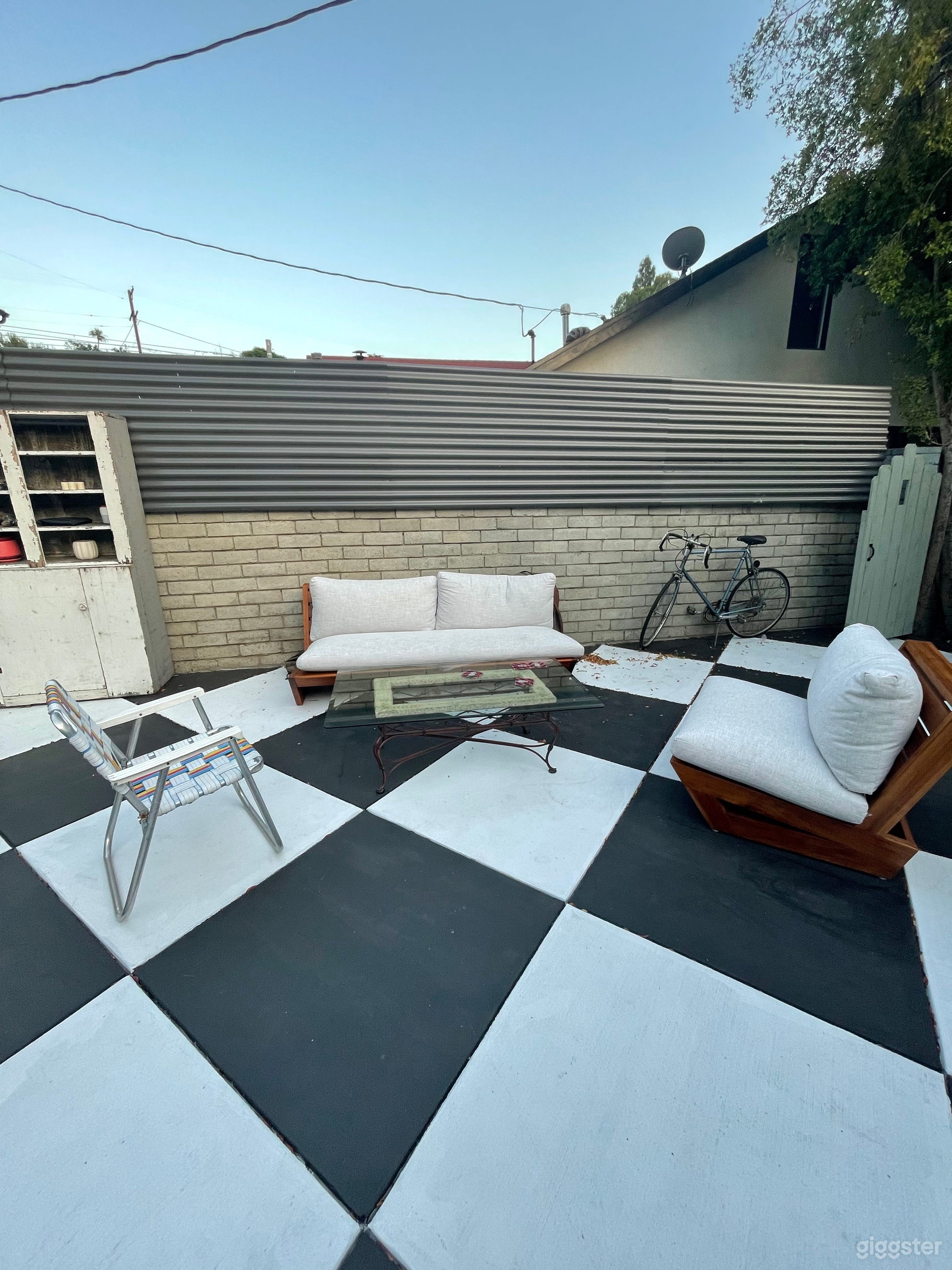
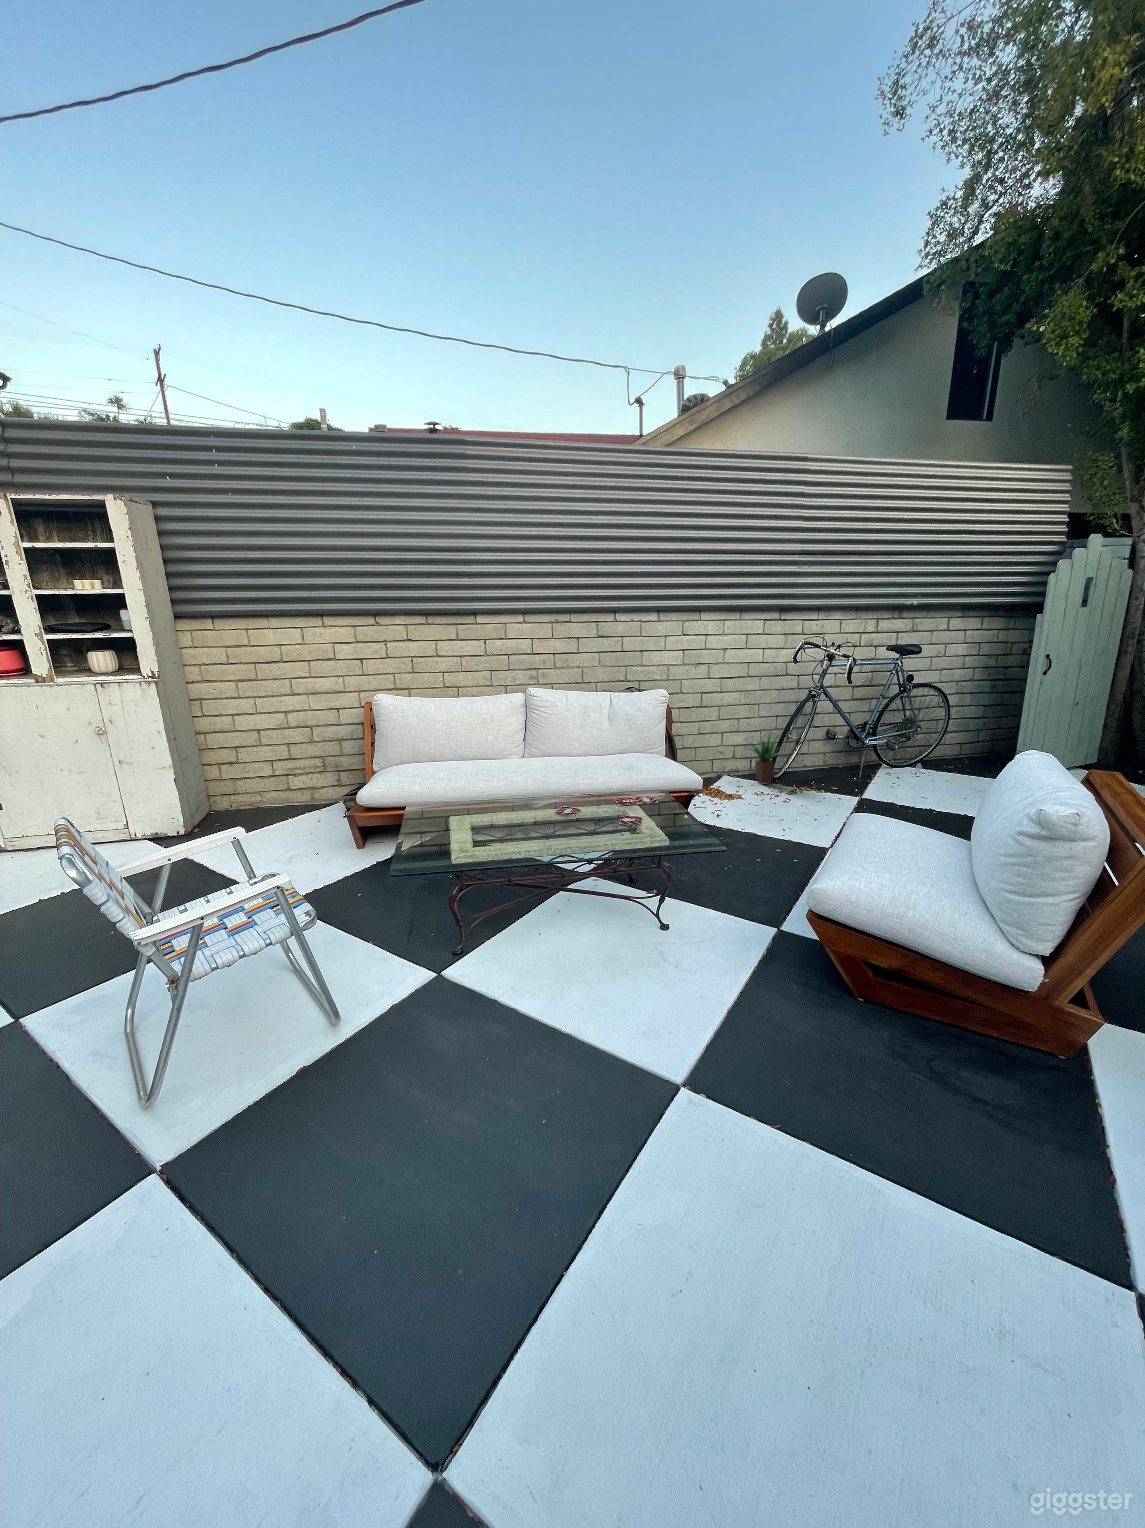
+ potted plant [744,729,787,786]
